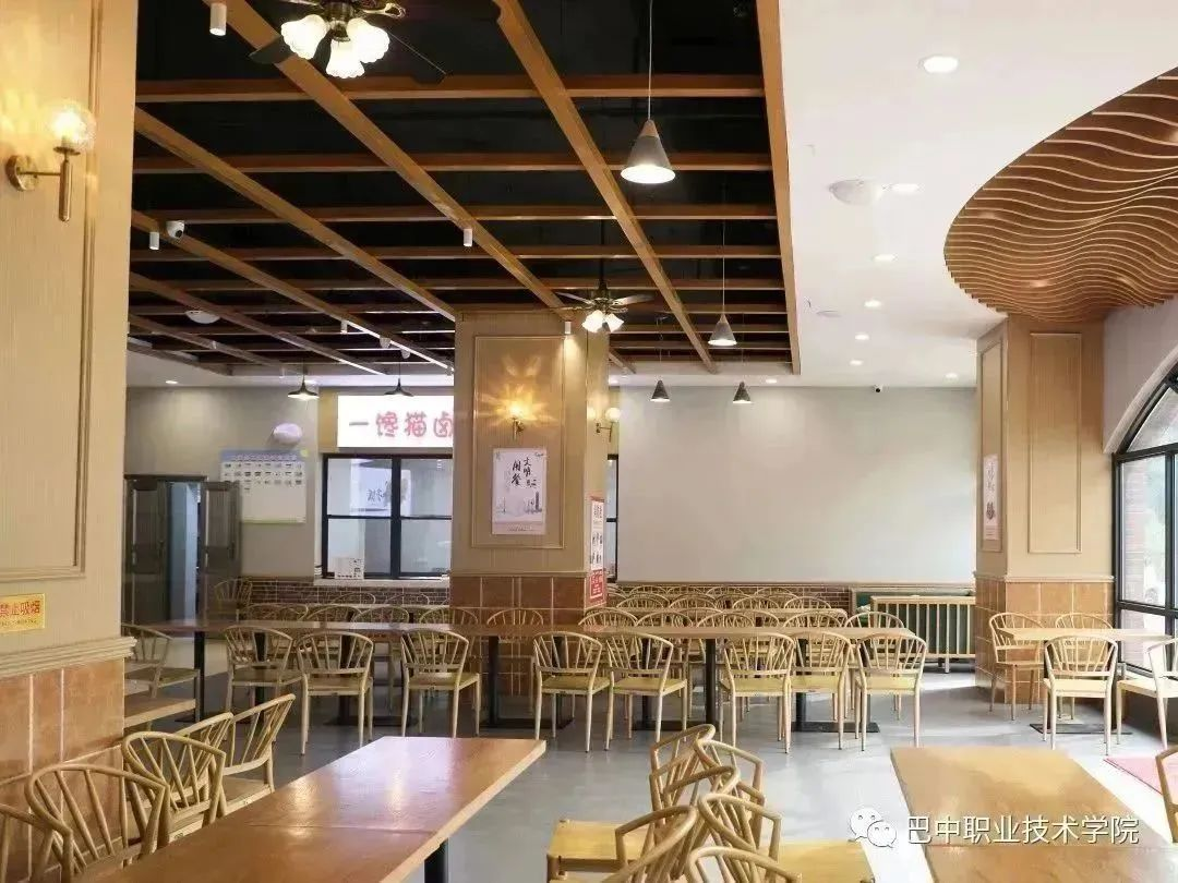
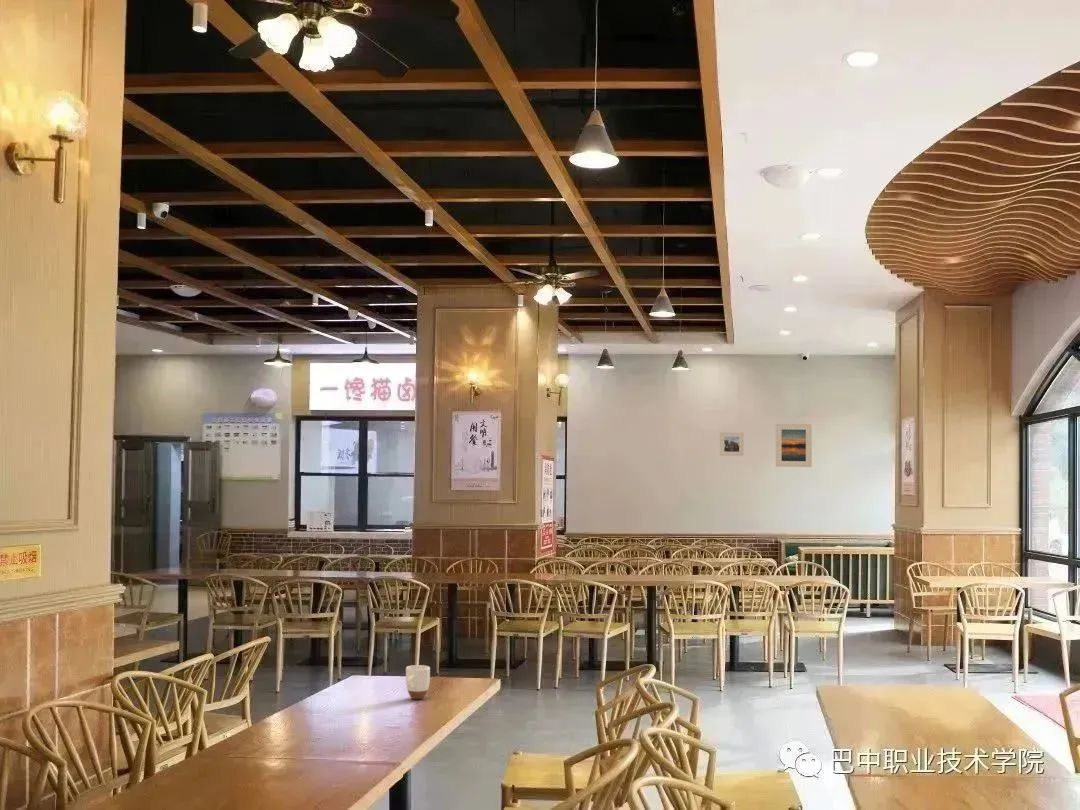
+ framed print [775,423,813,468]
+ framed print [719,431,745,457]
+ mug [405,664,431,700]
